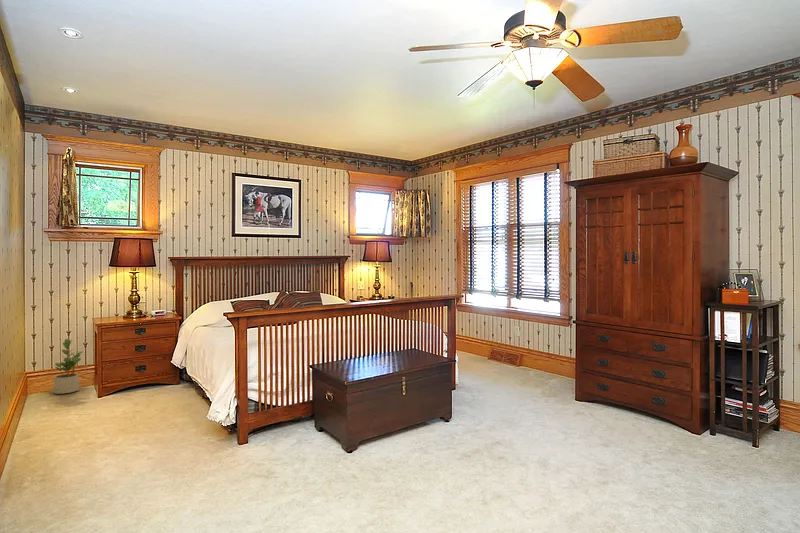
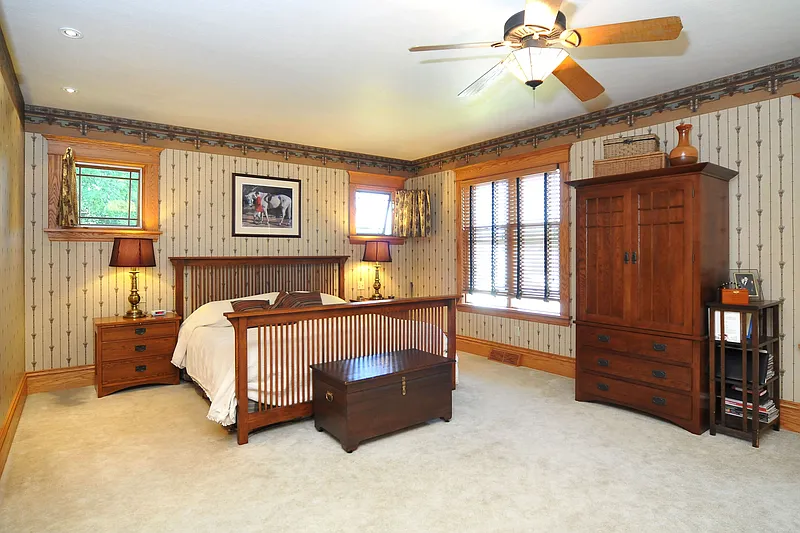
- potted plant [52,338,84,395]
